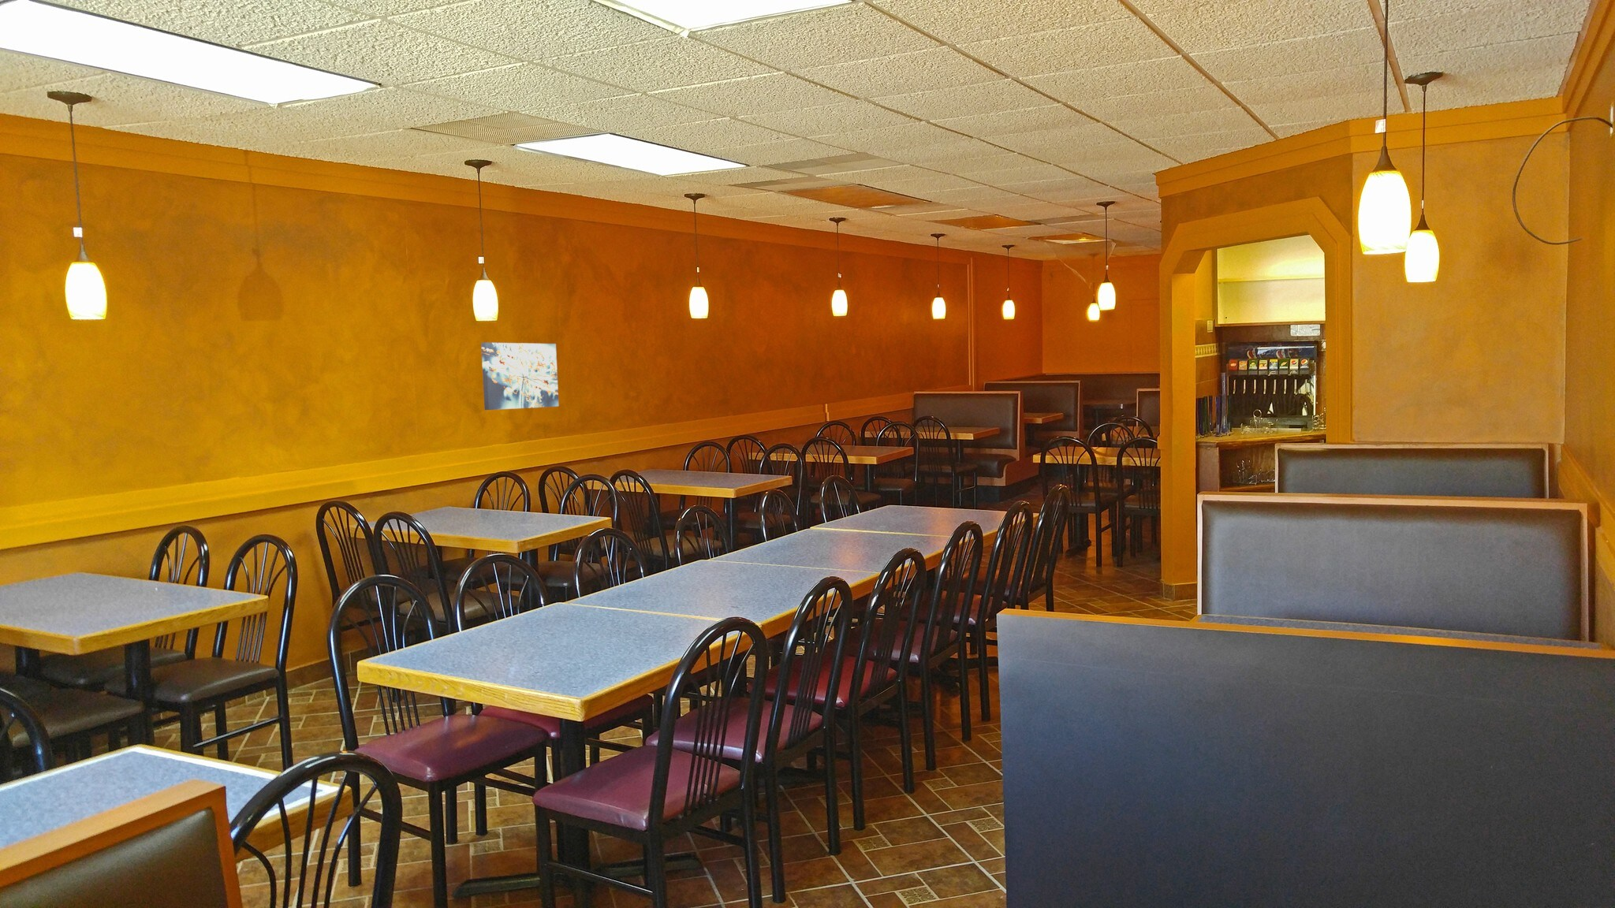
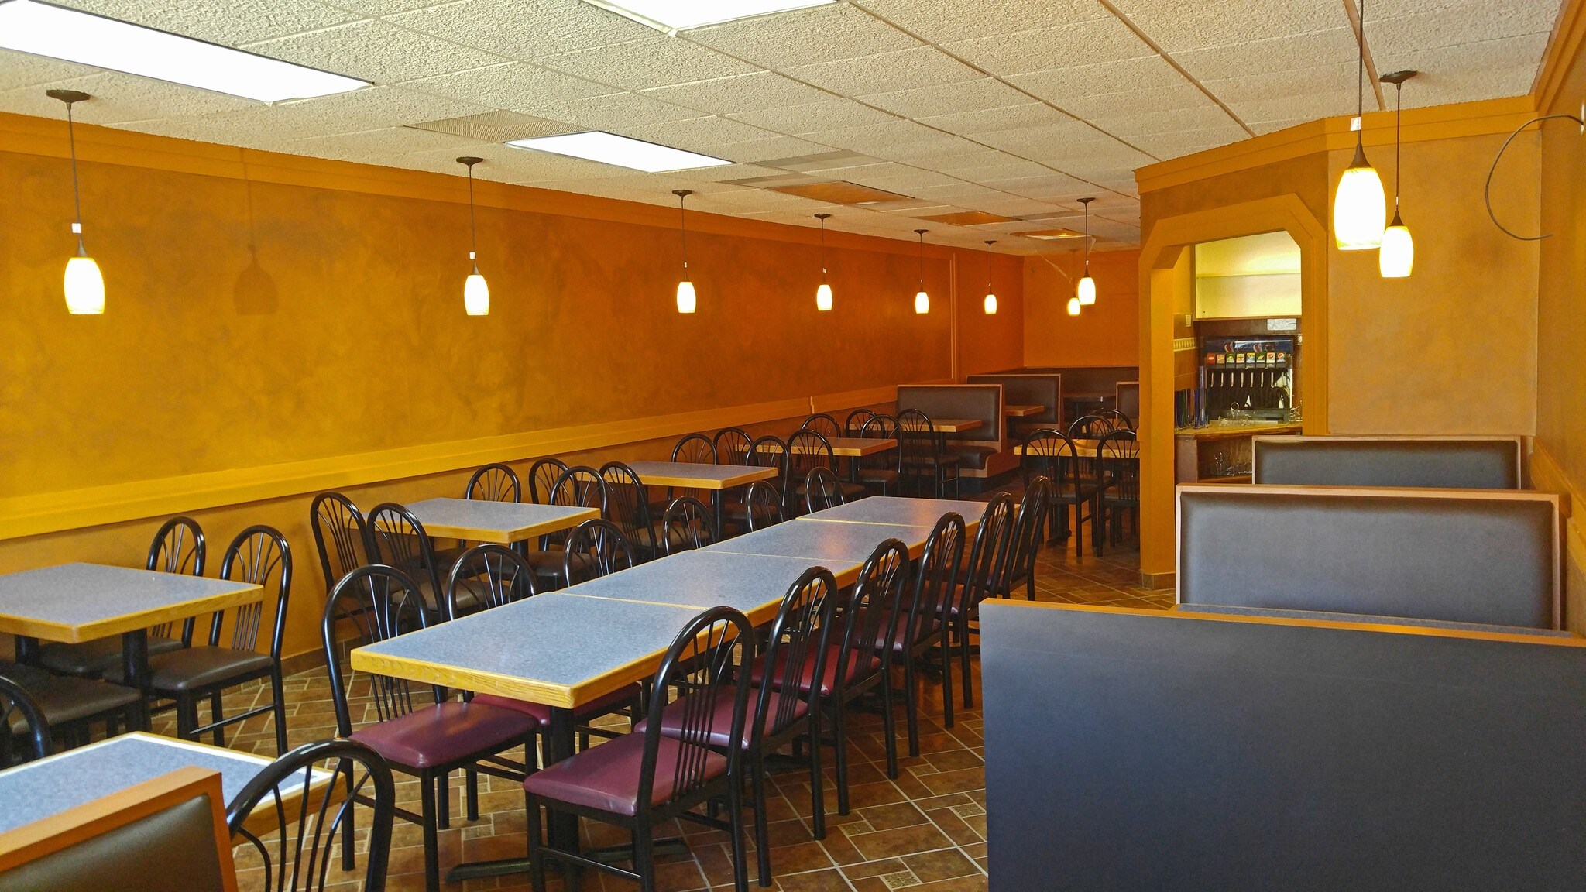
- wall art [480,343,559,410]
